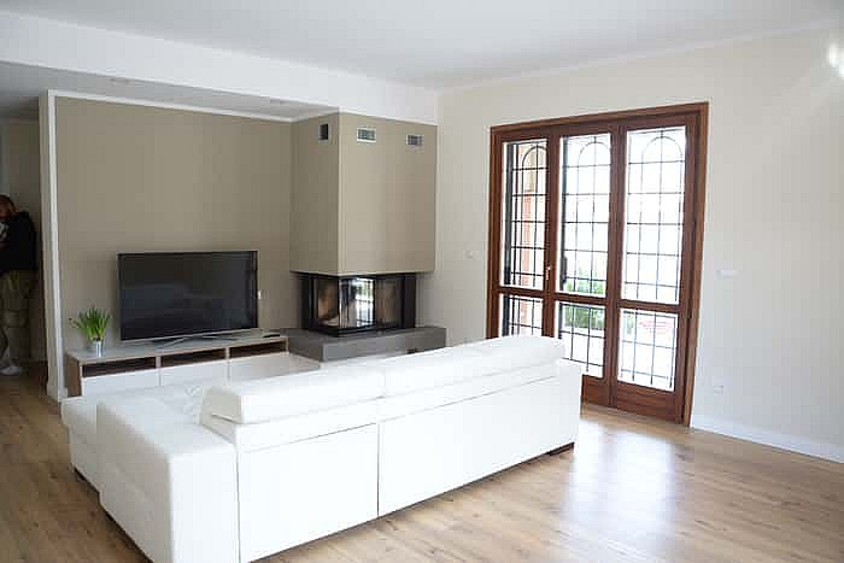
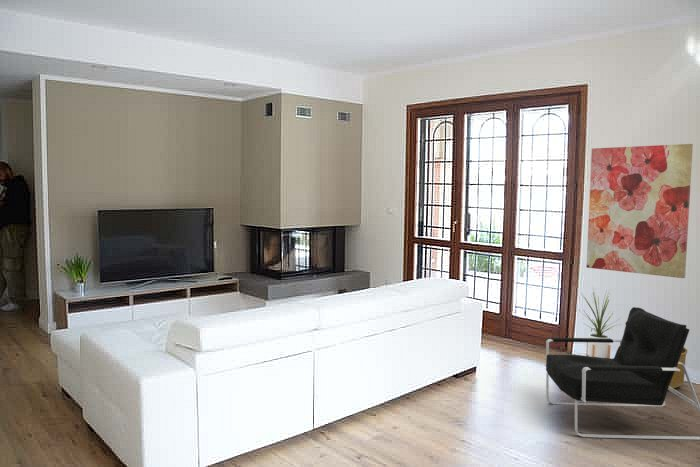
+ house plant [579,287,622,358]
+ basket [619,342,689,389]
+ armchair [544,306,700,441]
+ wall art [585,143,694,279]
